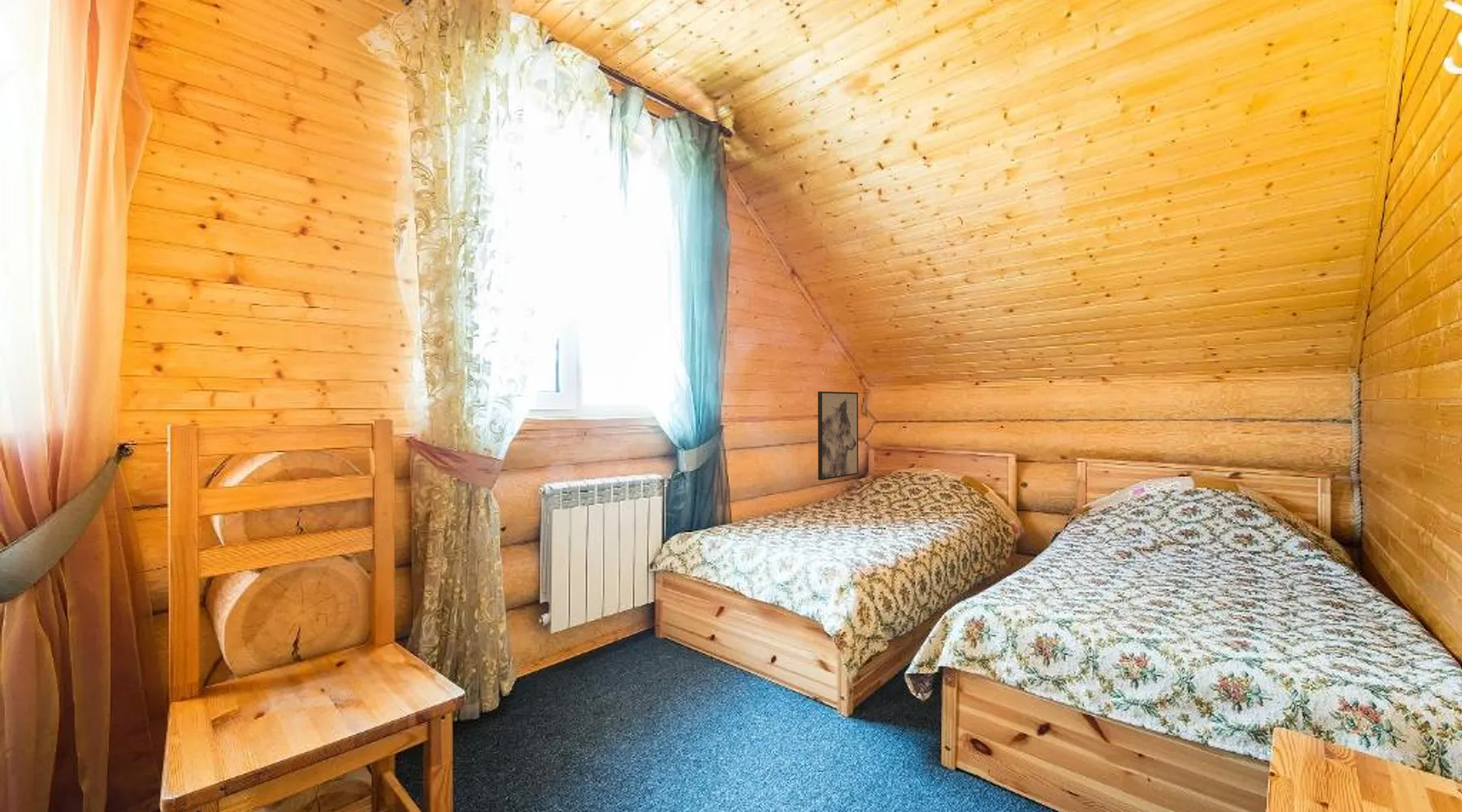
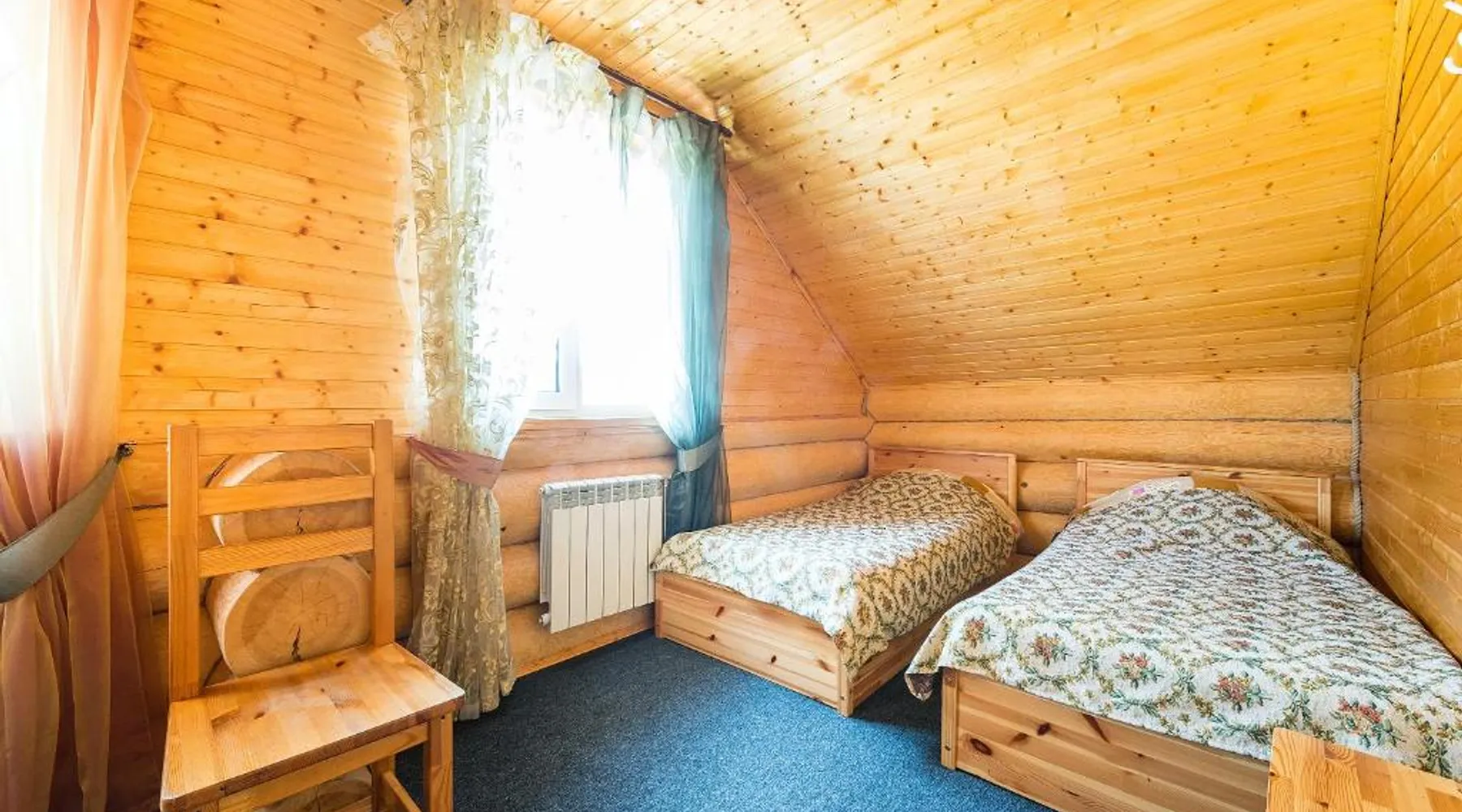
- wall art [817,391,859,481]
